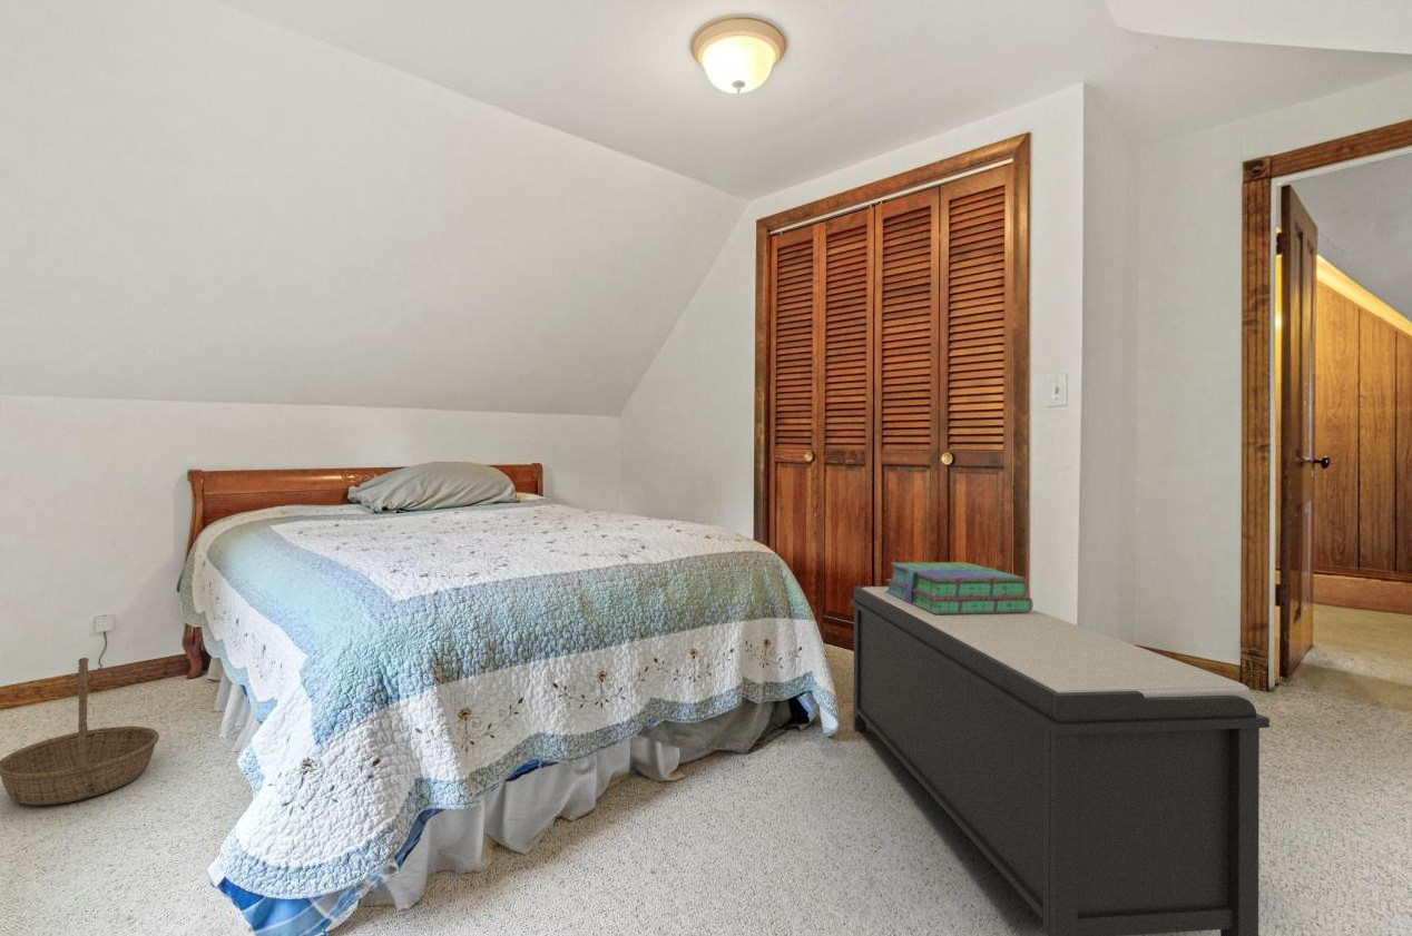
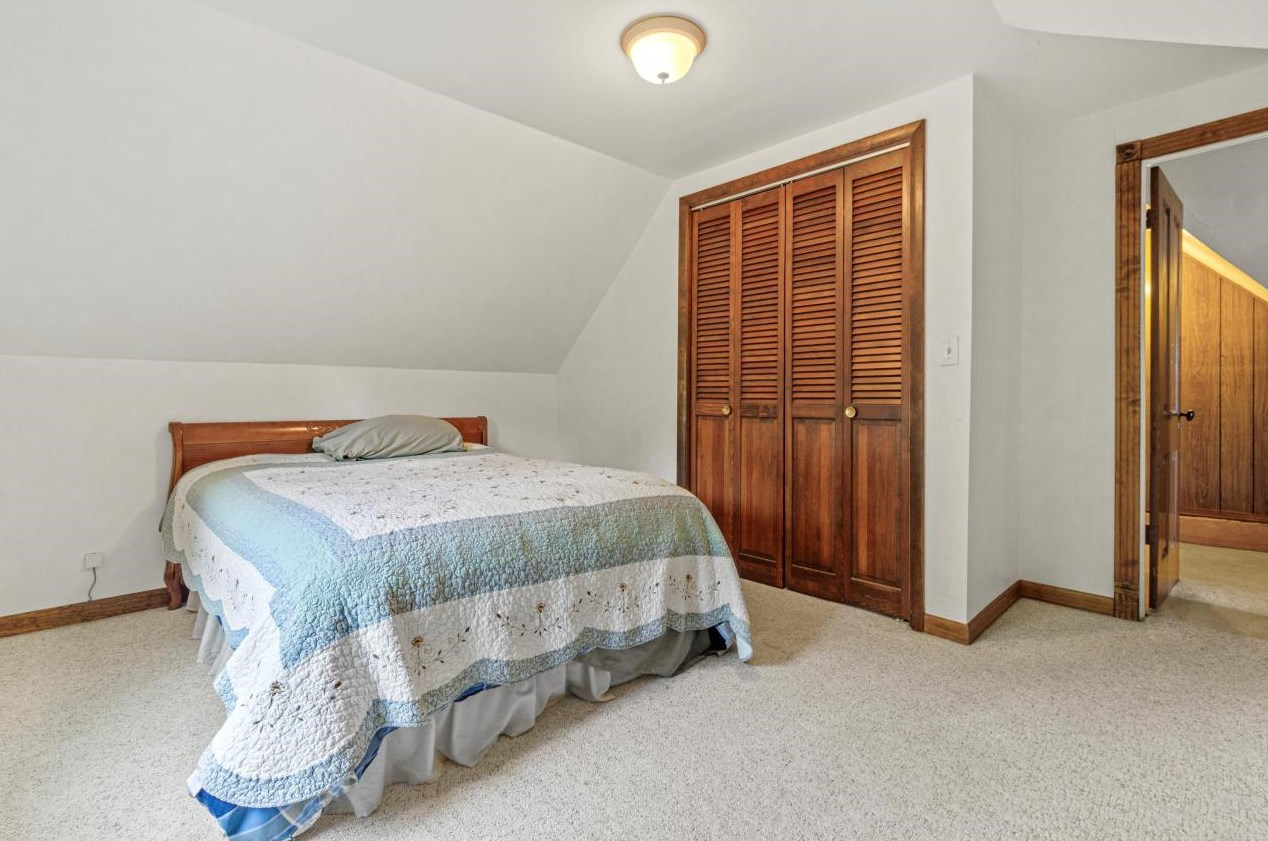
- bench [850,585,1271,936]
- basket [0,657,160,806]
- stack of books [884,561,1035,614]
